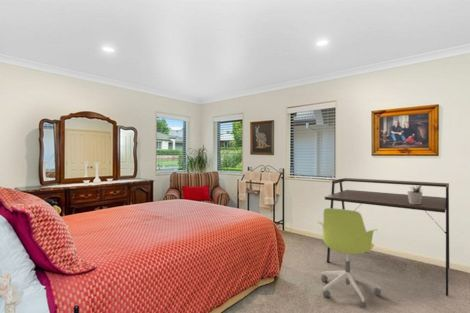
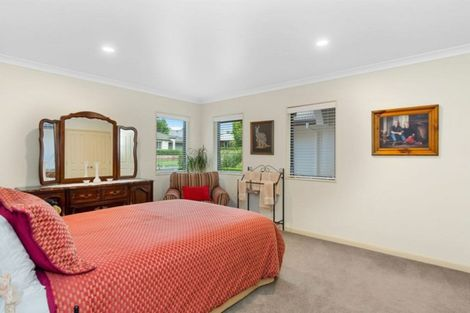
- desk [323,177,450,297]
- office chair [316,207,382,308]
- potted plant [406,185,424,204]
